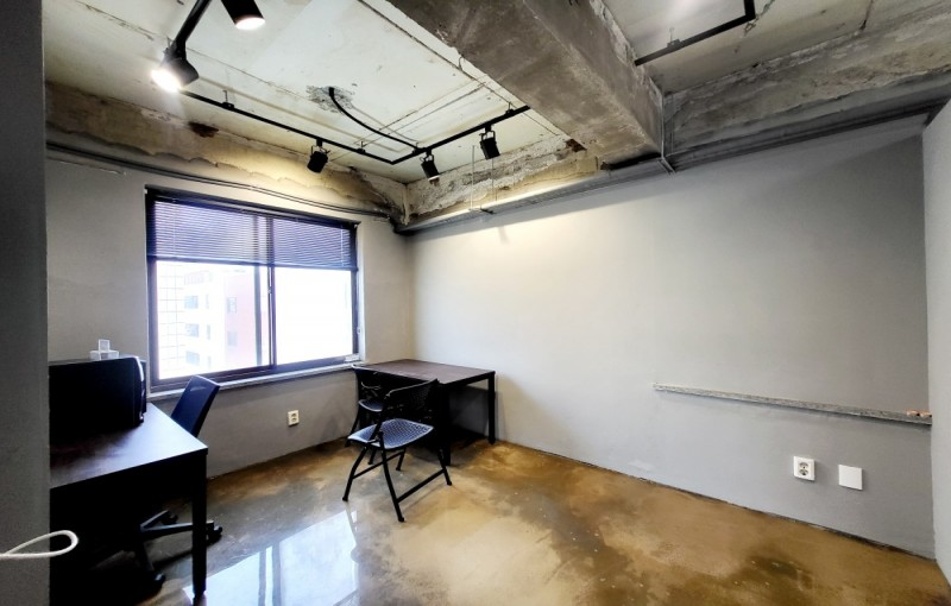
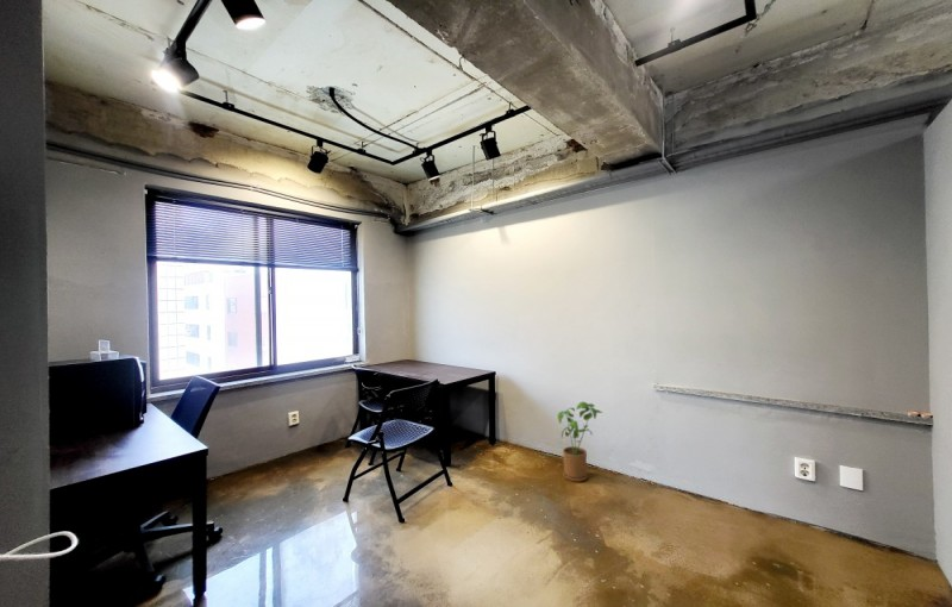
+ house plant [557,401,605,483]
